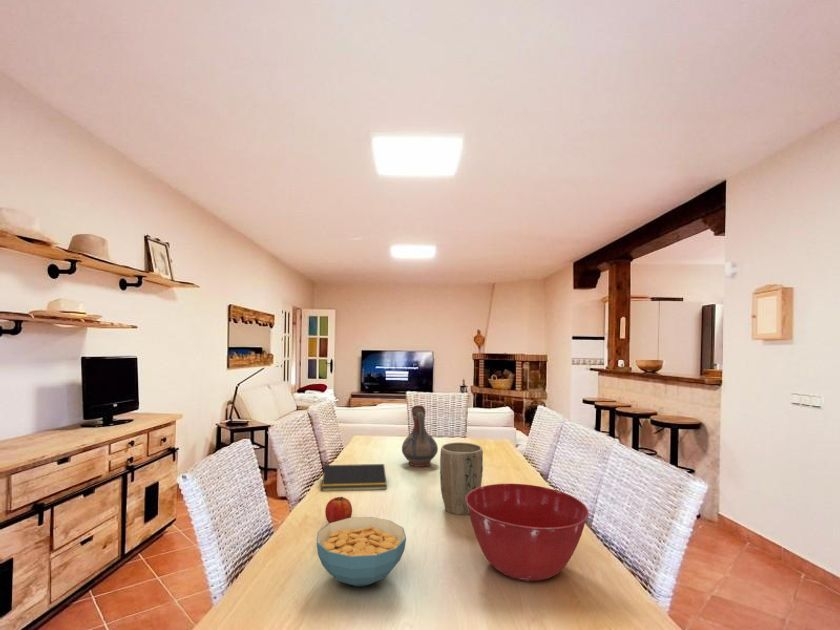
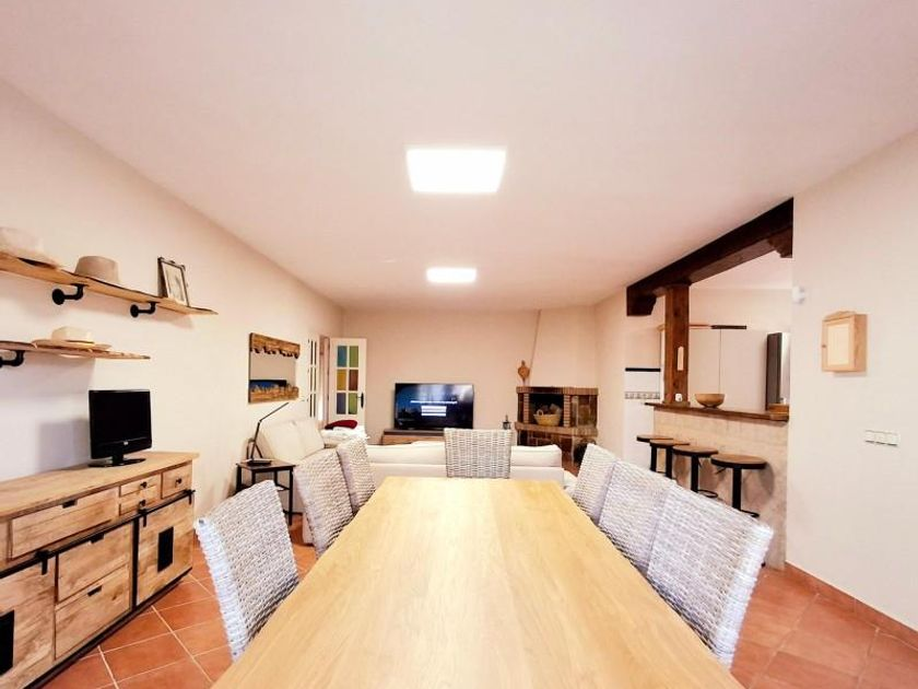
- notepad [321,463,388,492]
- fruit [324,496,353,524]
- plant pot [439,441,484,516]
- mixing bowl [466,483,590,582]
- pitcher [401,404,439,468]
- cereal bowl [316,516,407,587]
